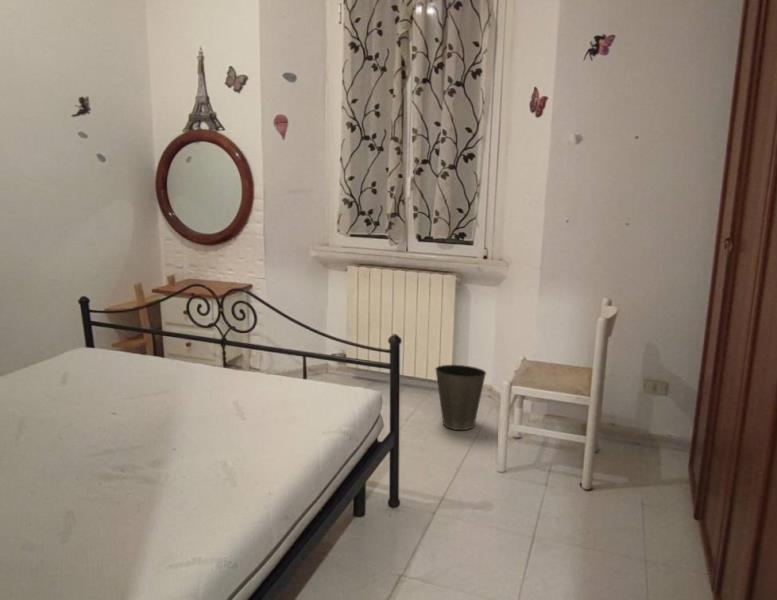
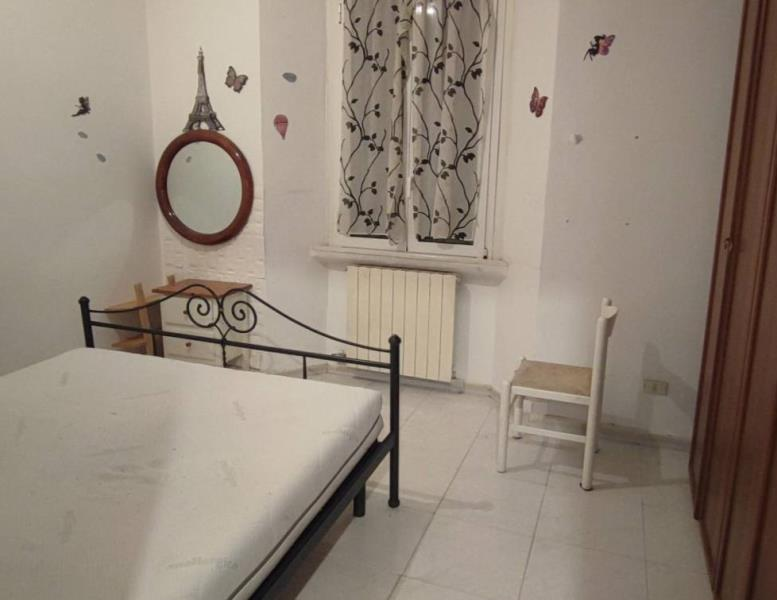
- waste basket [434,364,487,431]
